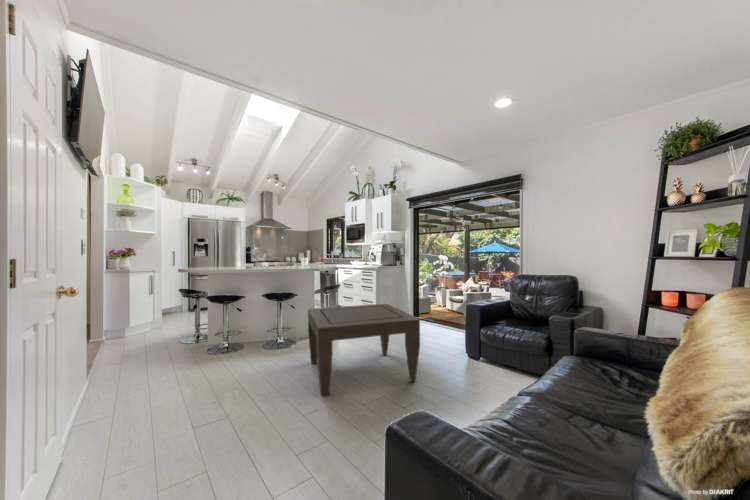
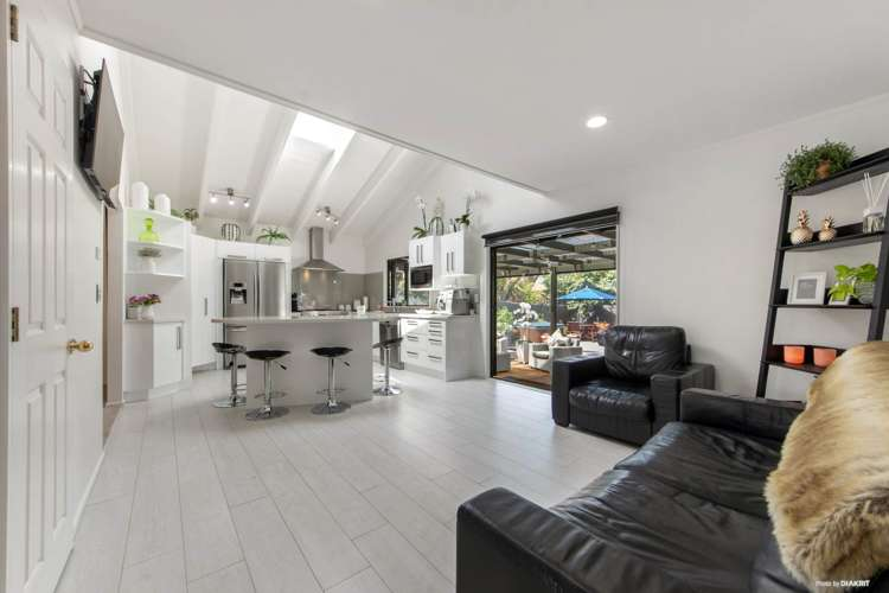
- coffee table [307,303,421,397]
